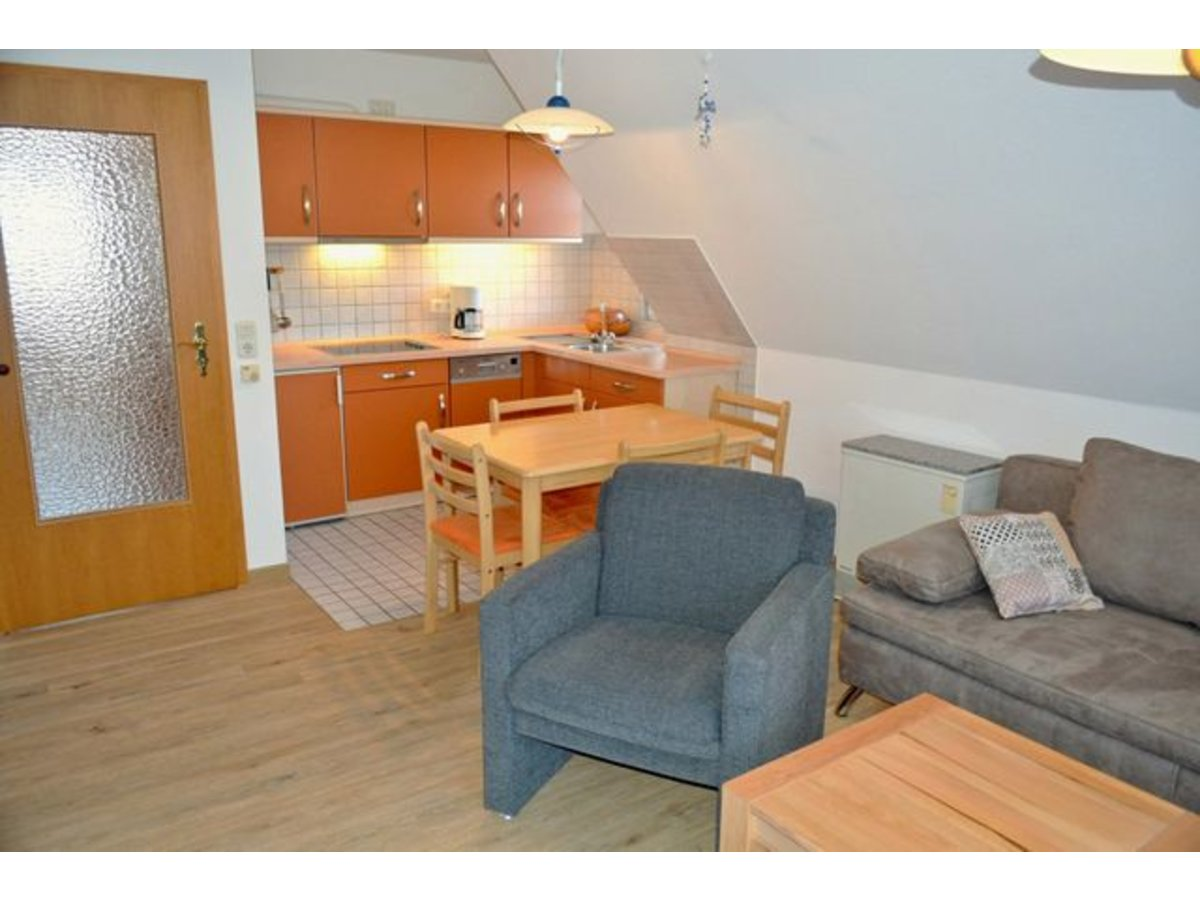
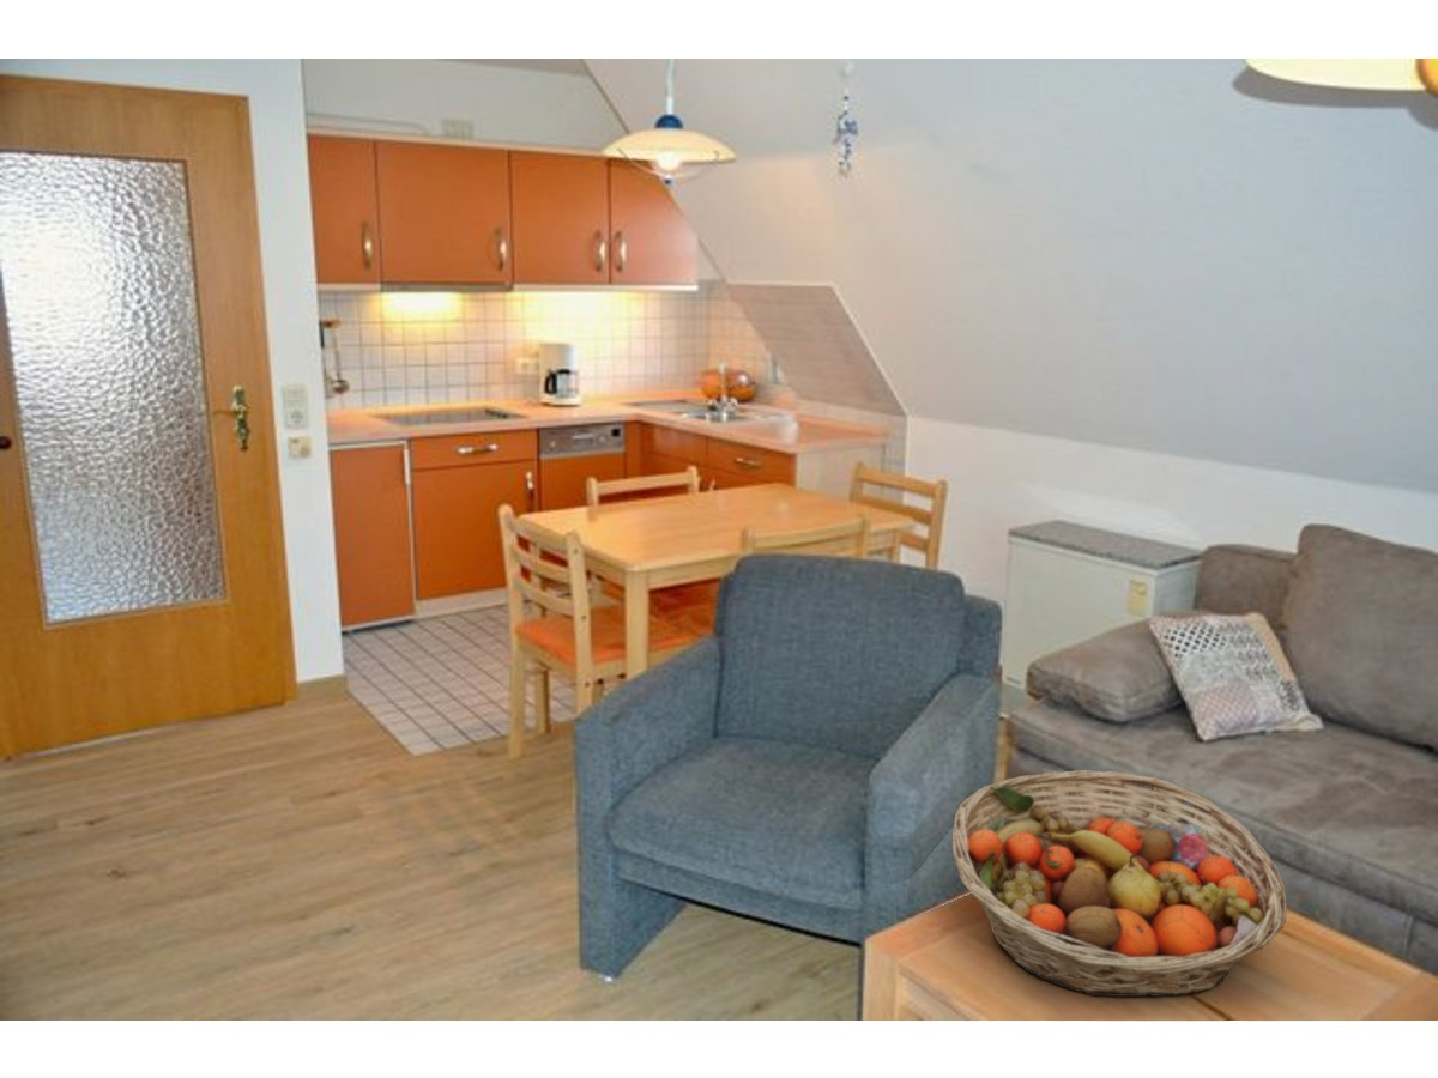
+ fruit basket [950,769,1288,998]
